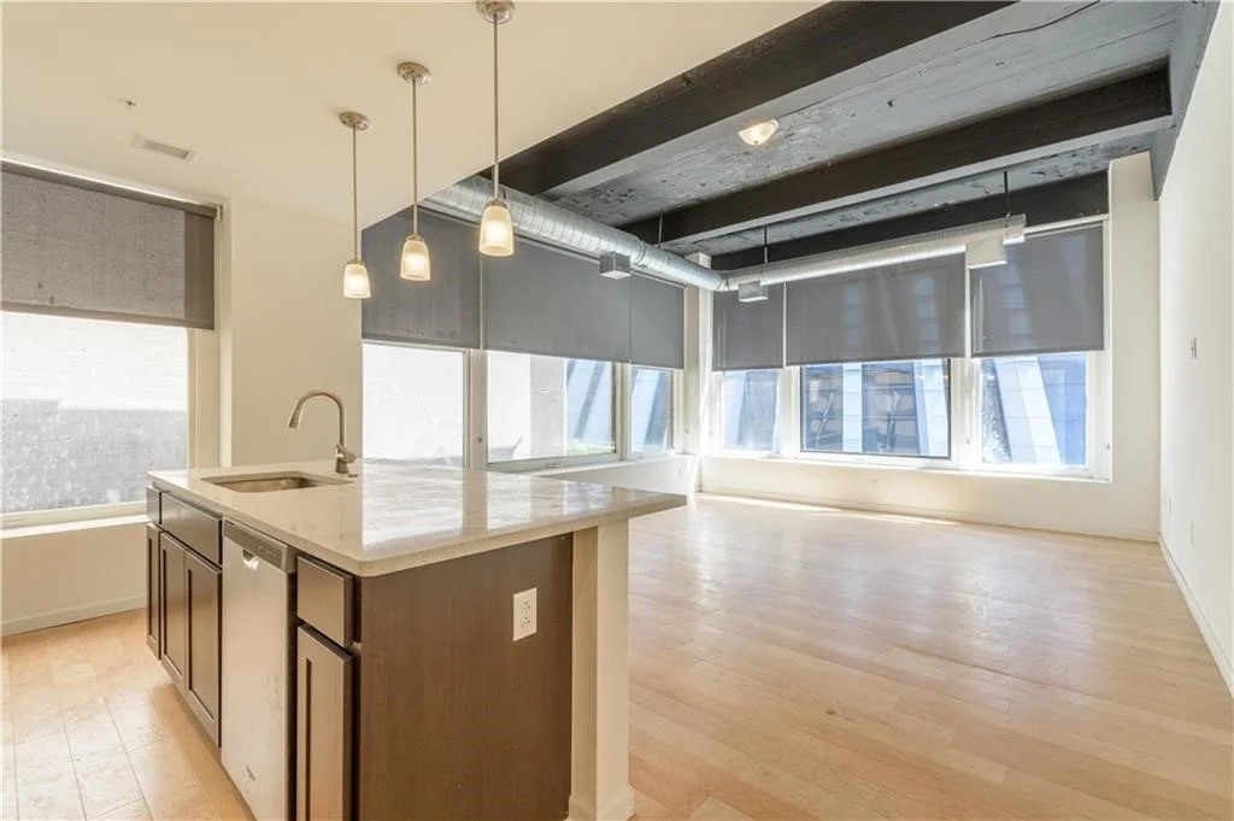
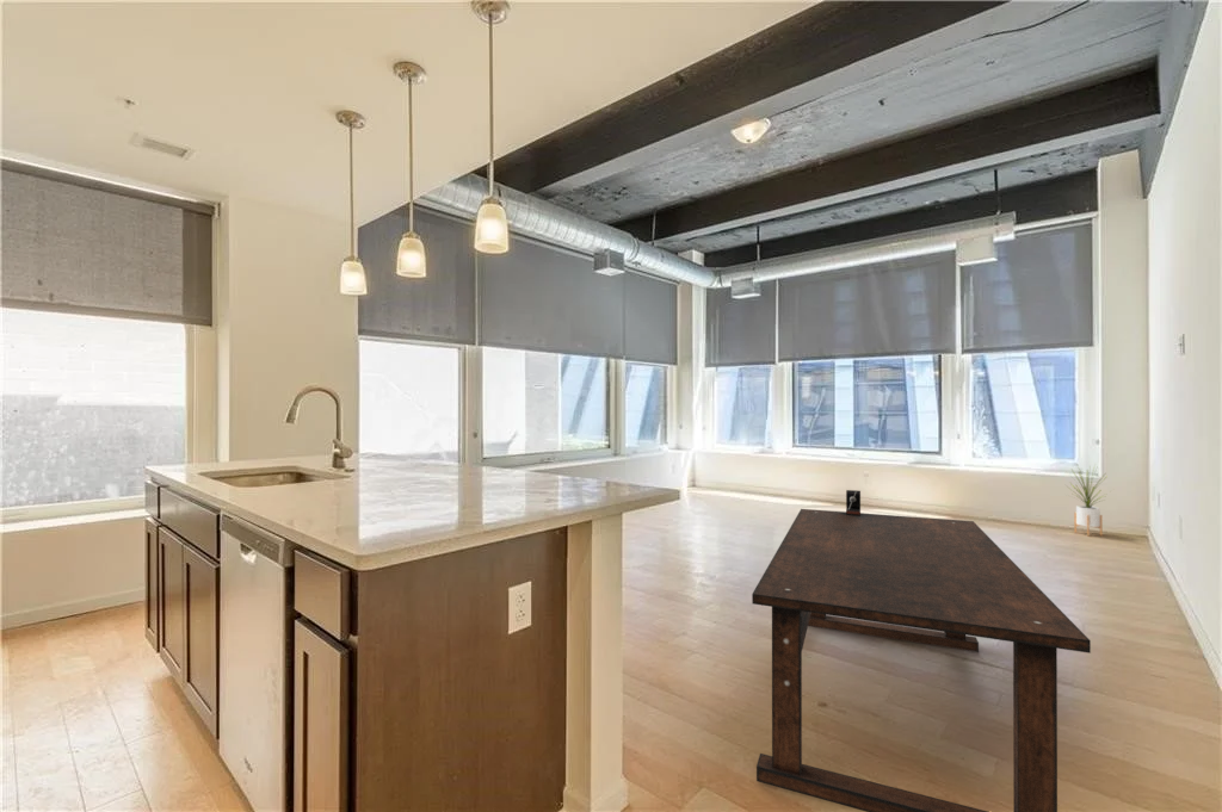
+ dining table [751,489,1092,812]
+ house plant [1064,464,1113,537]
